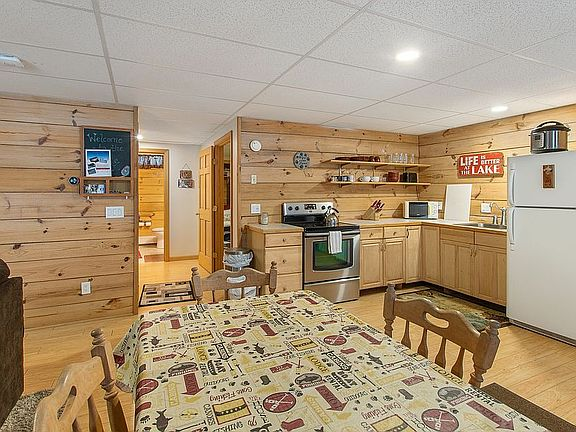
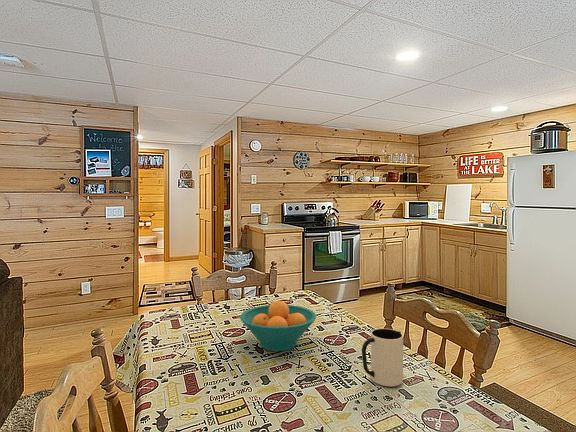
+ fruit bowl [239,300,317,352]
+ pitcher [361,328,404,388]
